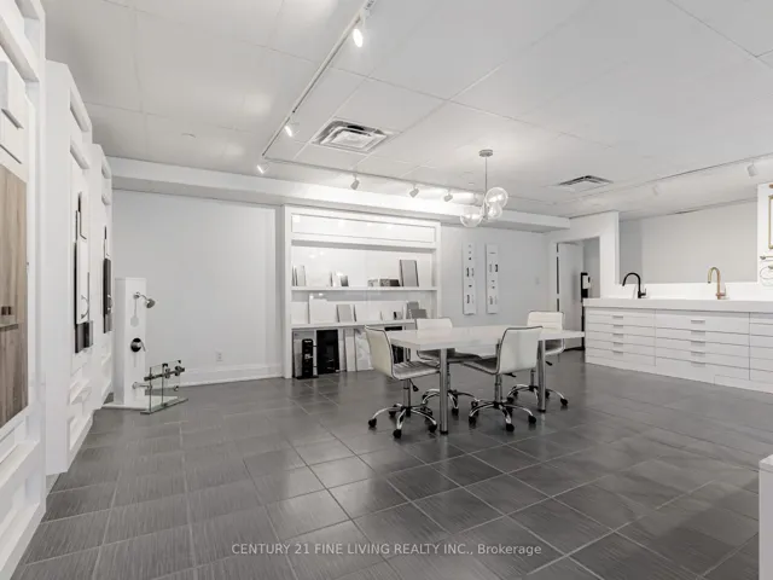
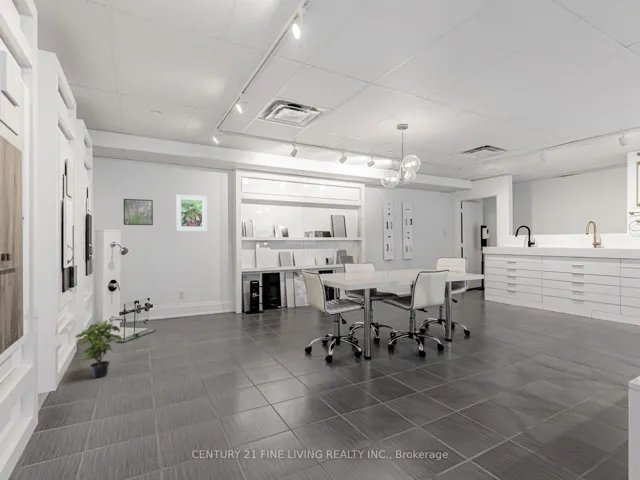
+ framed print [175,194,208,232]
+ potted plant [73,319,123,379]
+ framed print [123,198,154,226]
